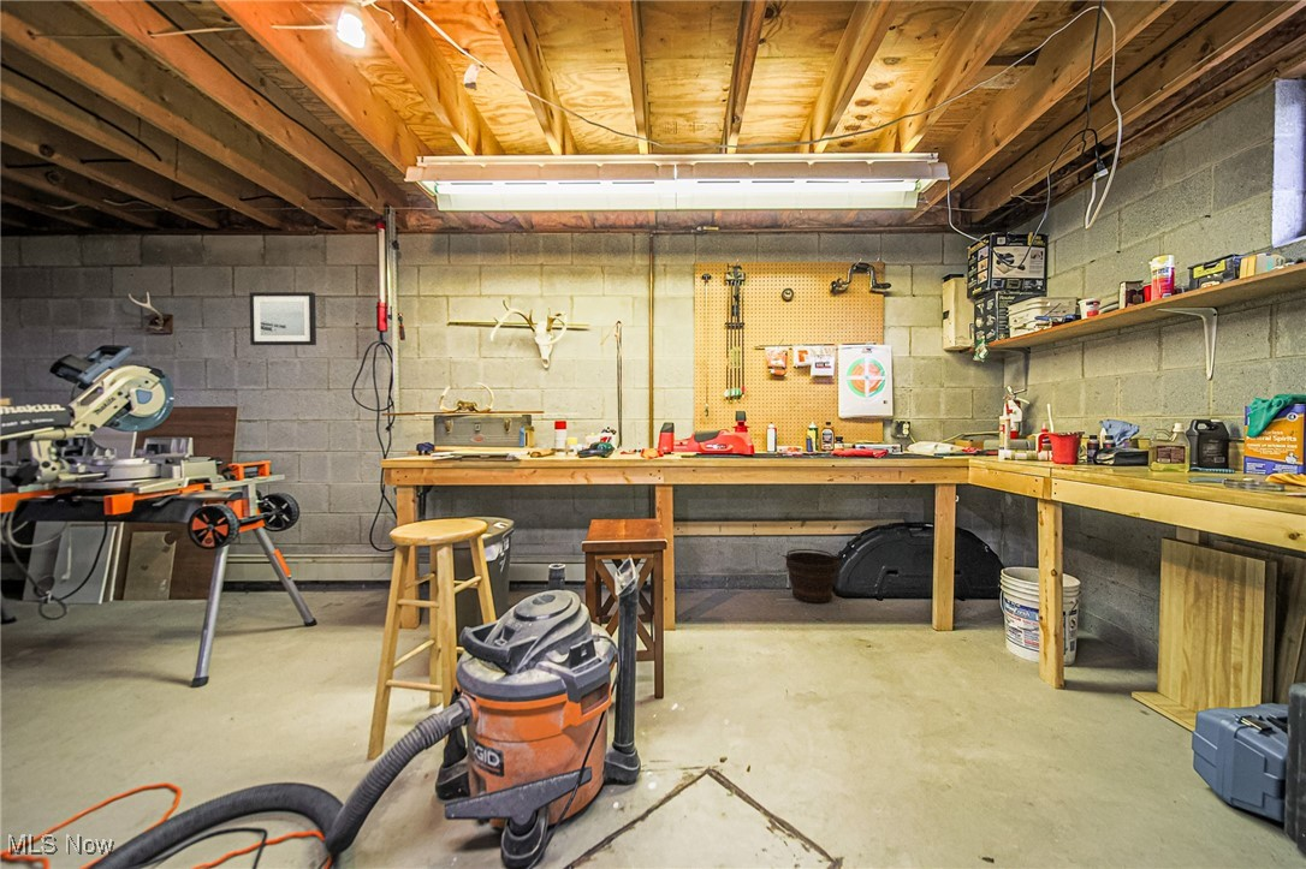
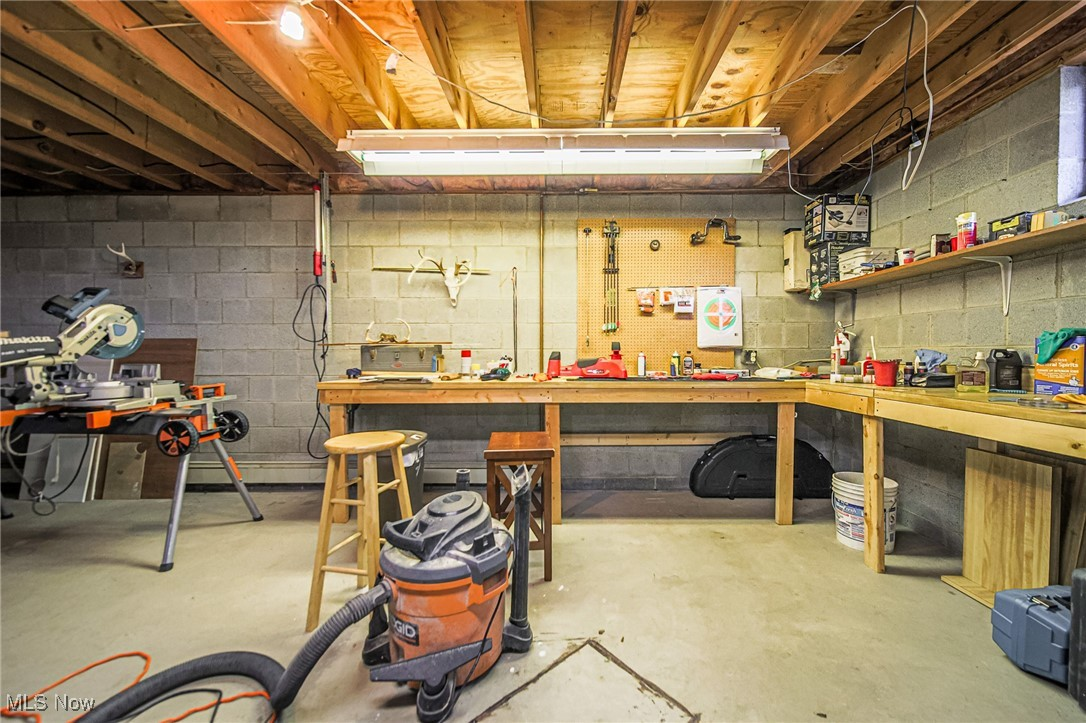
- wall art [248,291,317,346]
- bucket [780,548,841,605]
